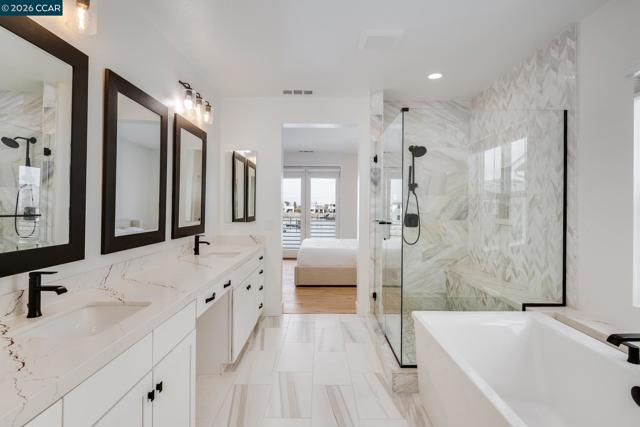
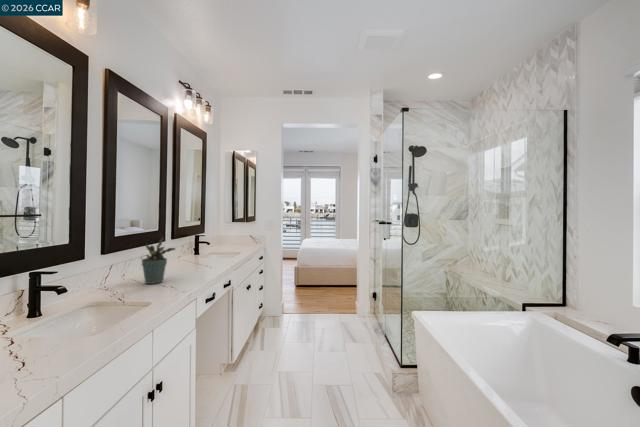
+ potted plant [140,237,176,285]
